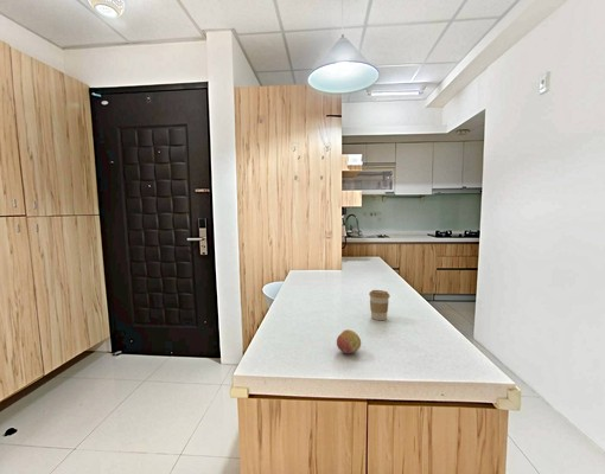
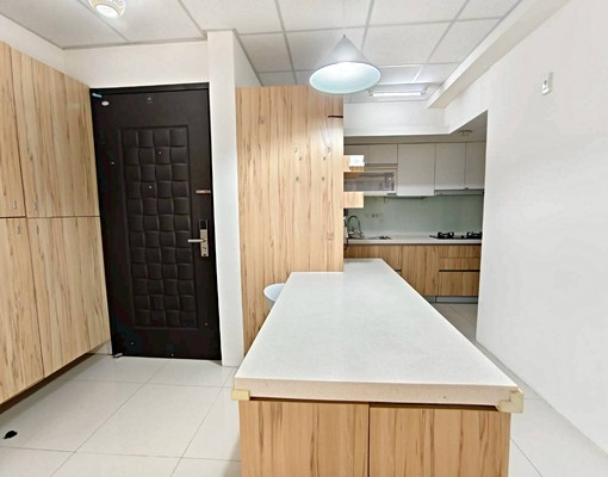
- fruit [336,328,362,354]
- coffee cup [368,289,390,321]
